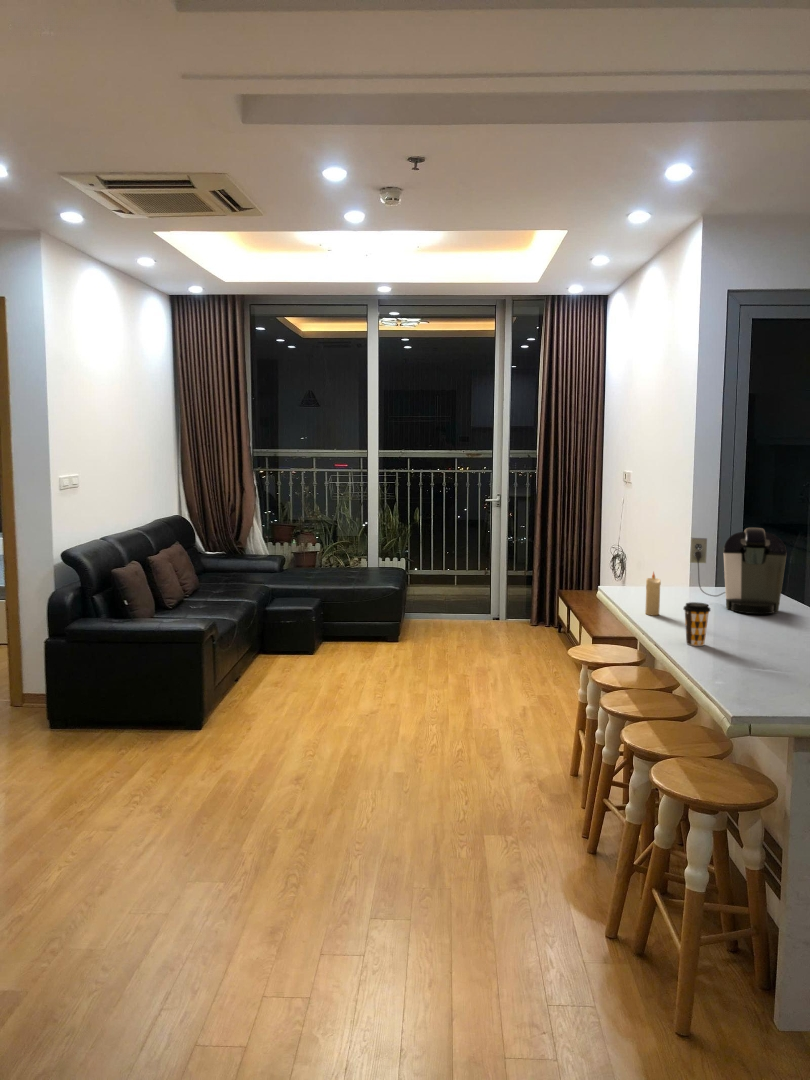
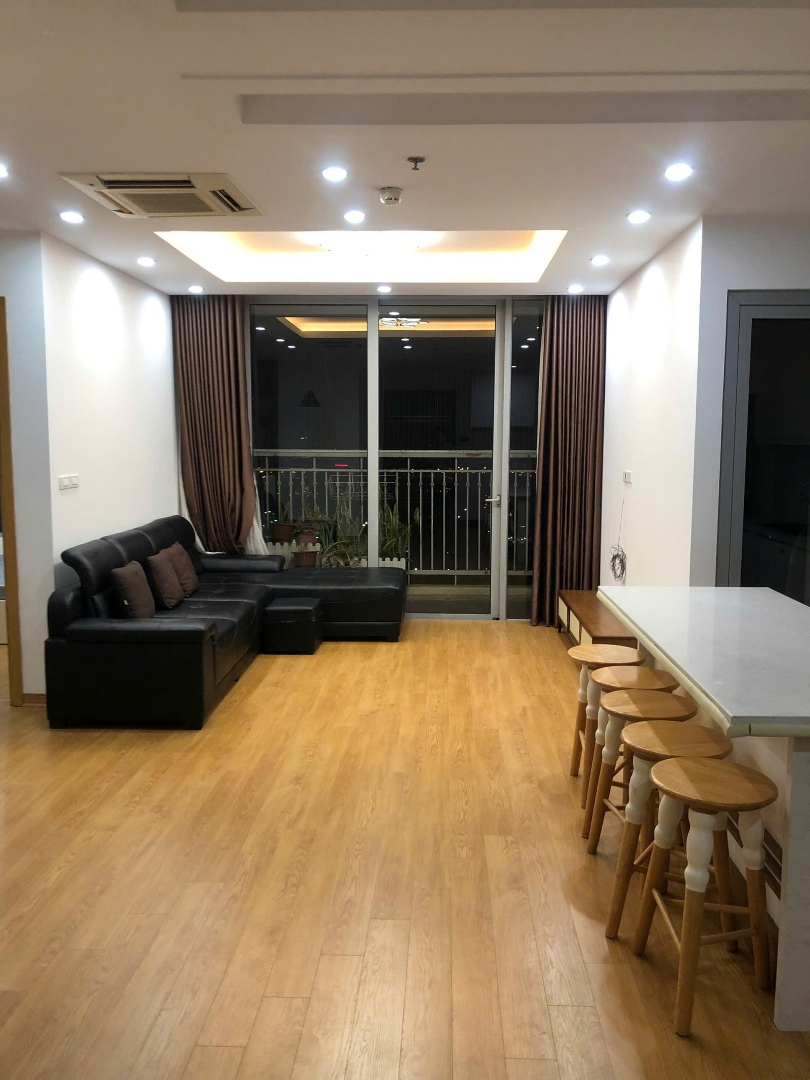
- coffee maker [689,527,787,615]
- coffee cup [682,601,712,647]
- candle [644,570,662,617]
